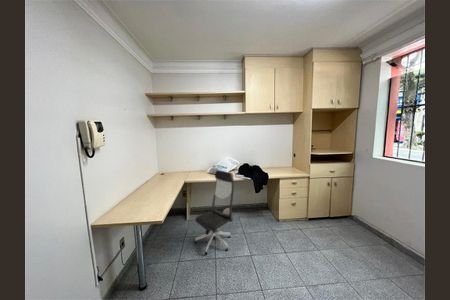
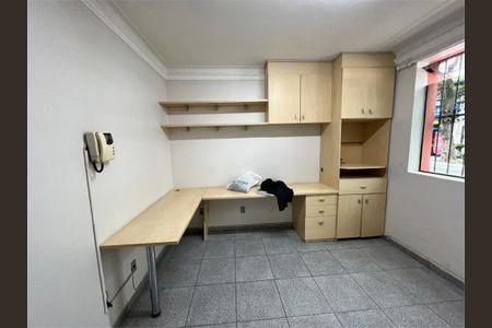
- office chair [194,169,235,256]
